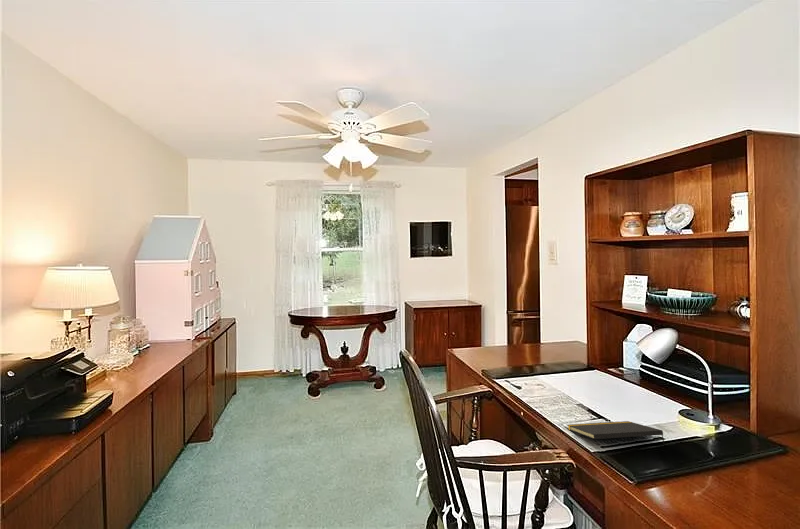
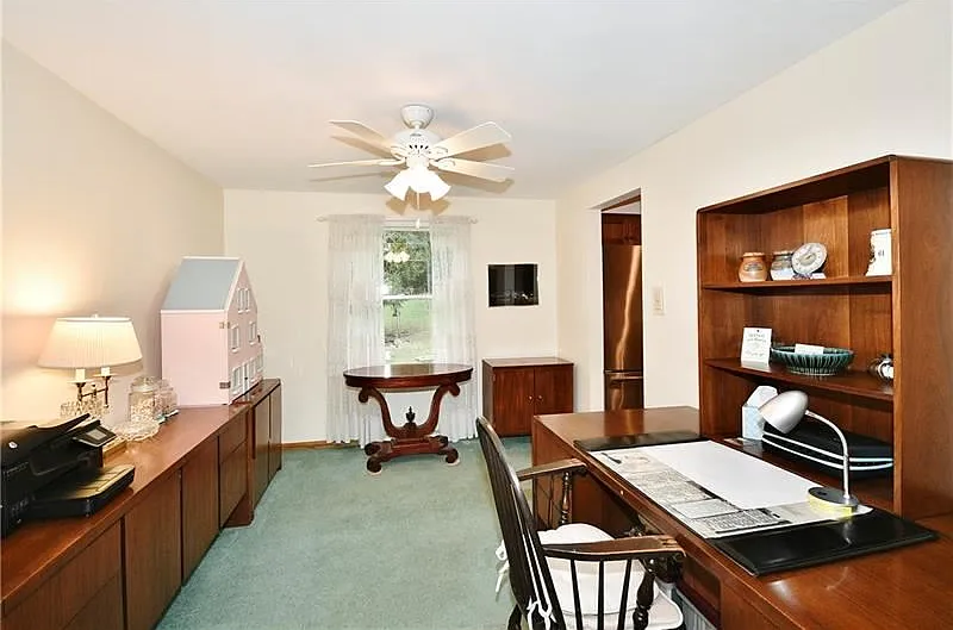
- notepad [566,420,665,445]
